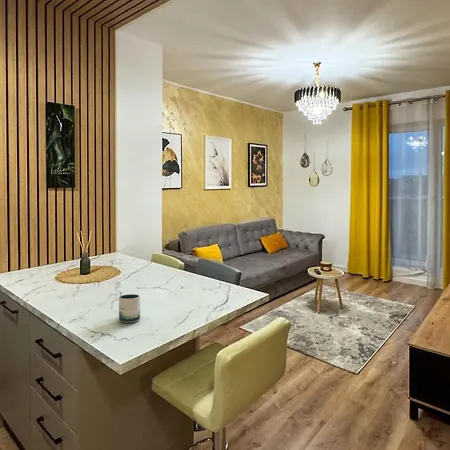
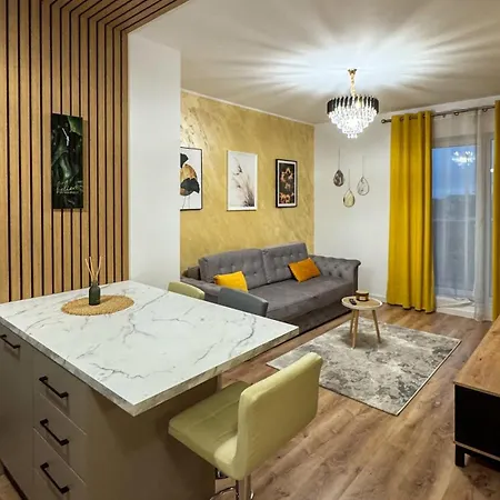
- mug [118,293,141,323]
